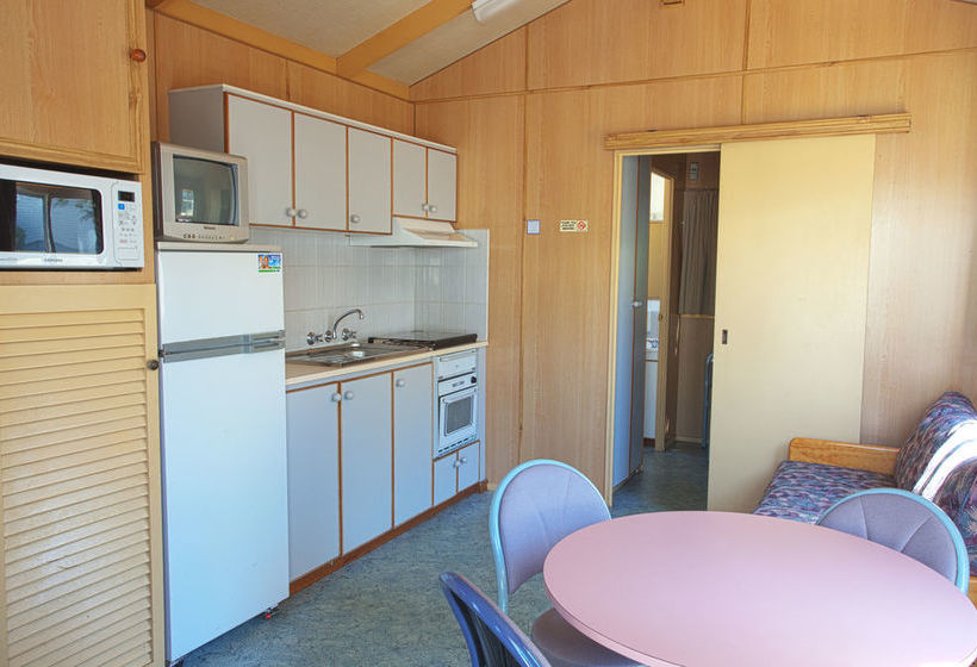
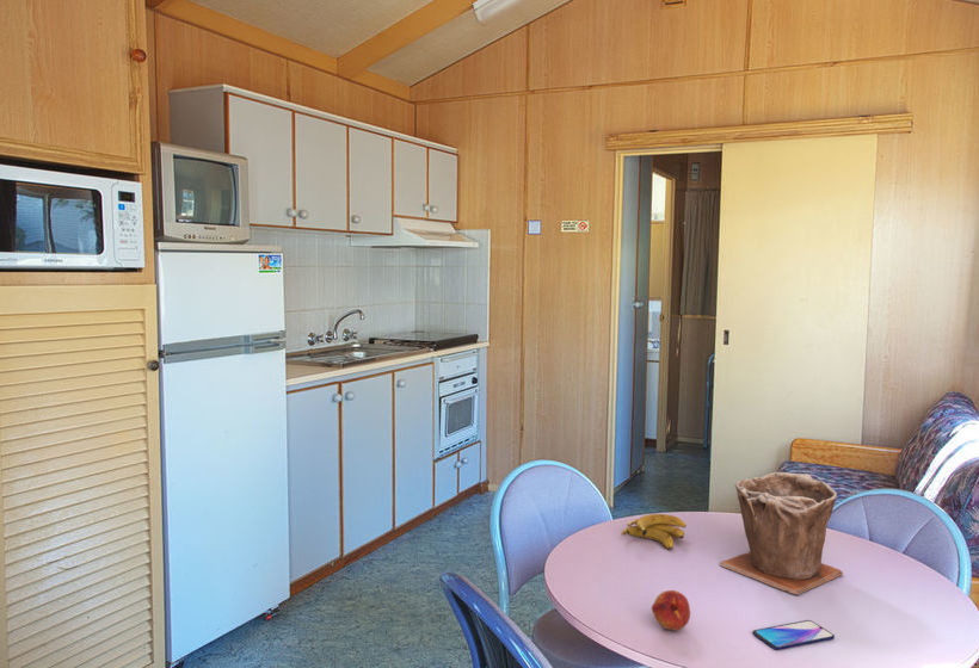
+ plant pot [719,471,844,596]
+ smartphone [751,619,836,651]
+ banana [620,513,688,551]
+ fruit [651,589,691,631]
